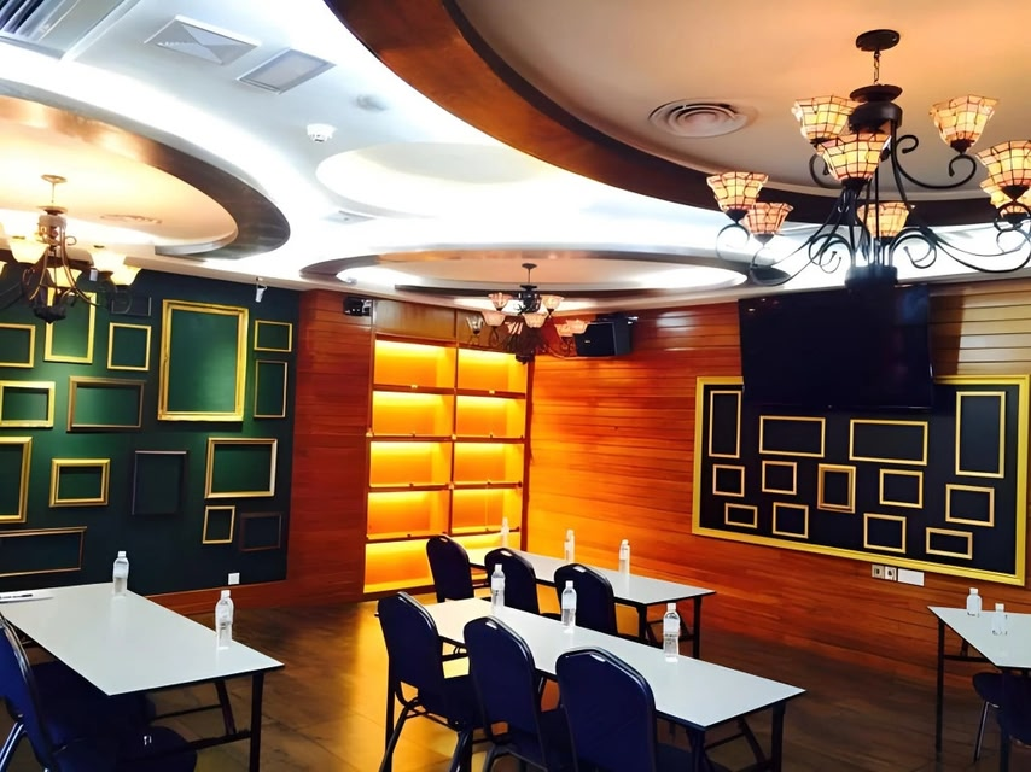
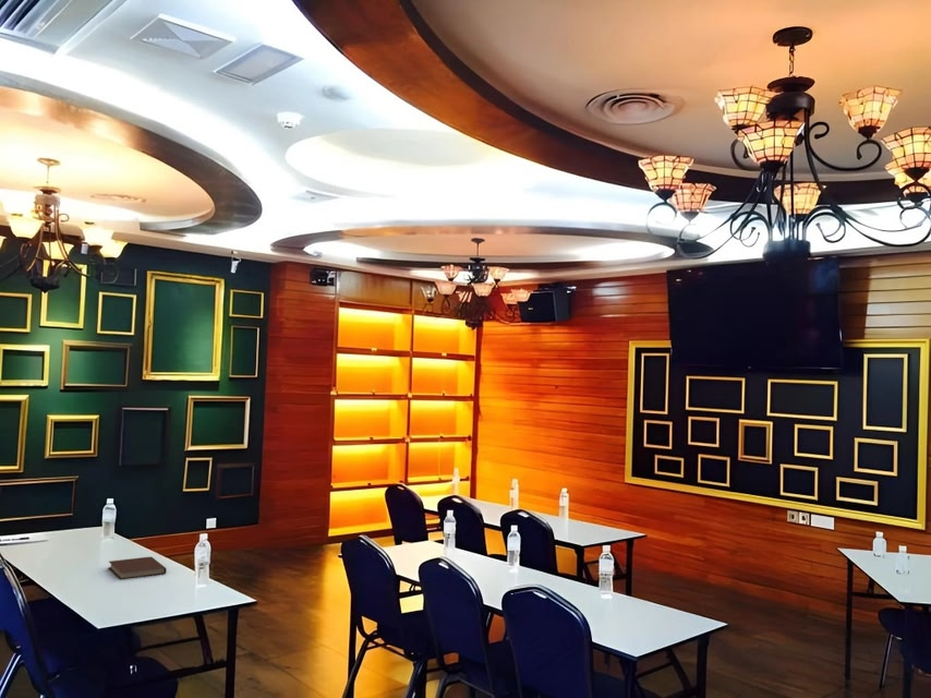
+ notebook [107,556,168,580]
